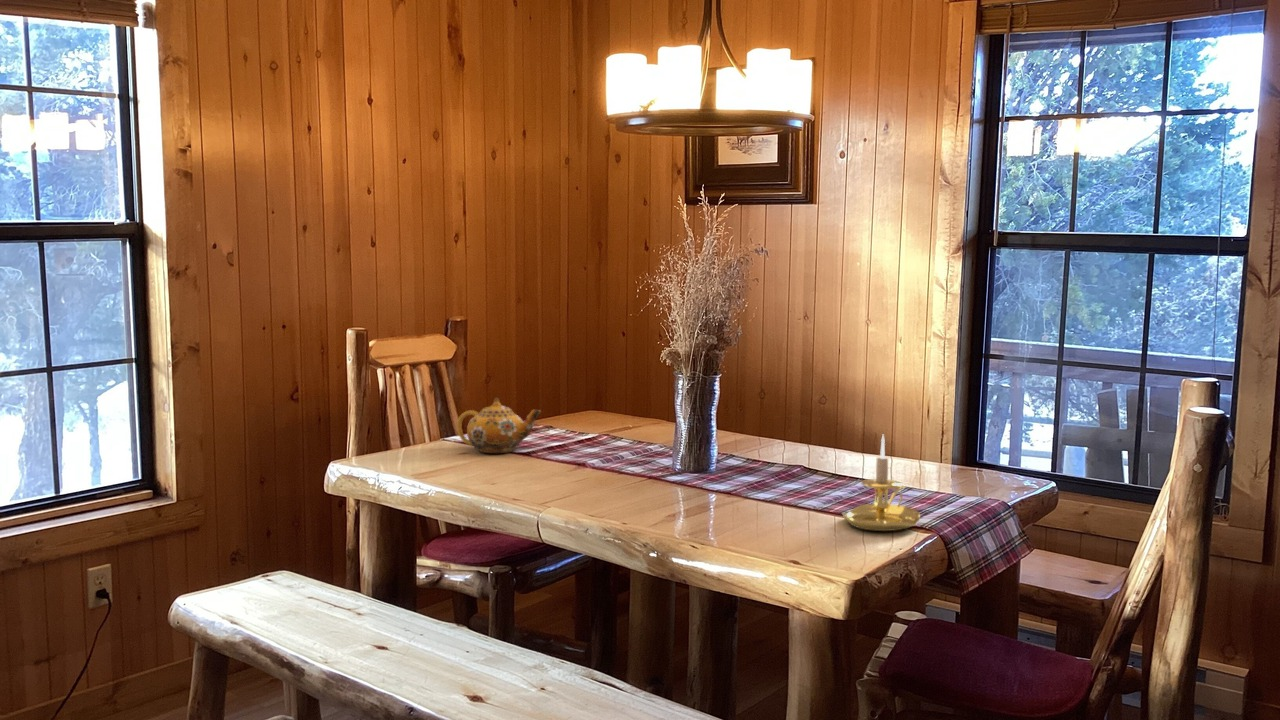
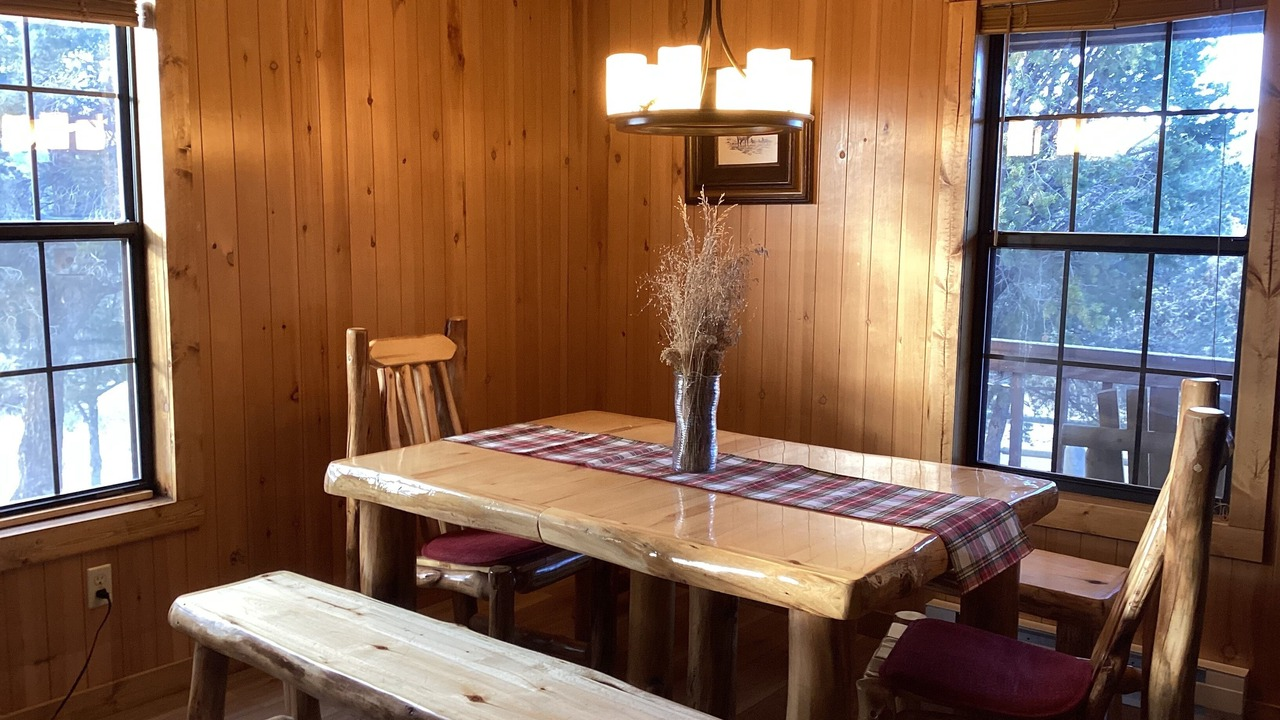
- teapot [456,397,542,454]
- candle holder [841,434,921,532]
